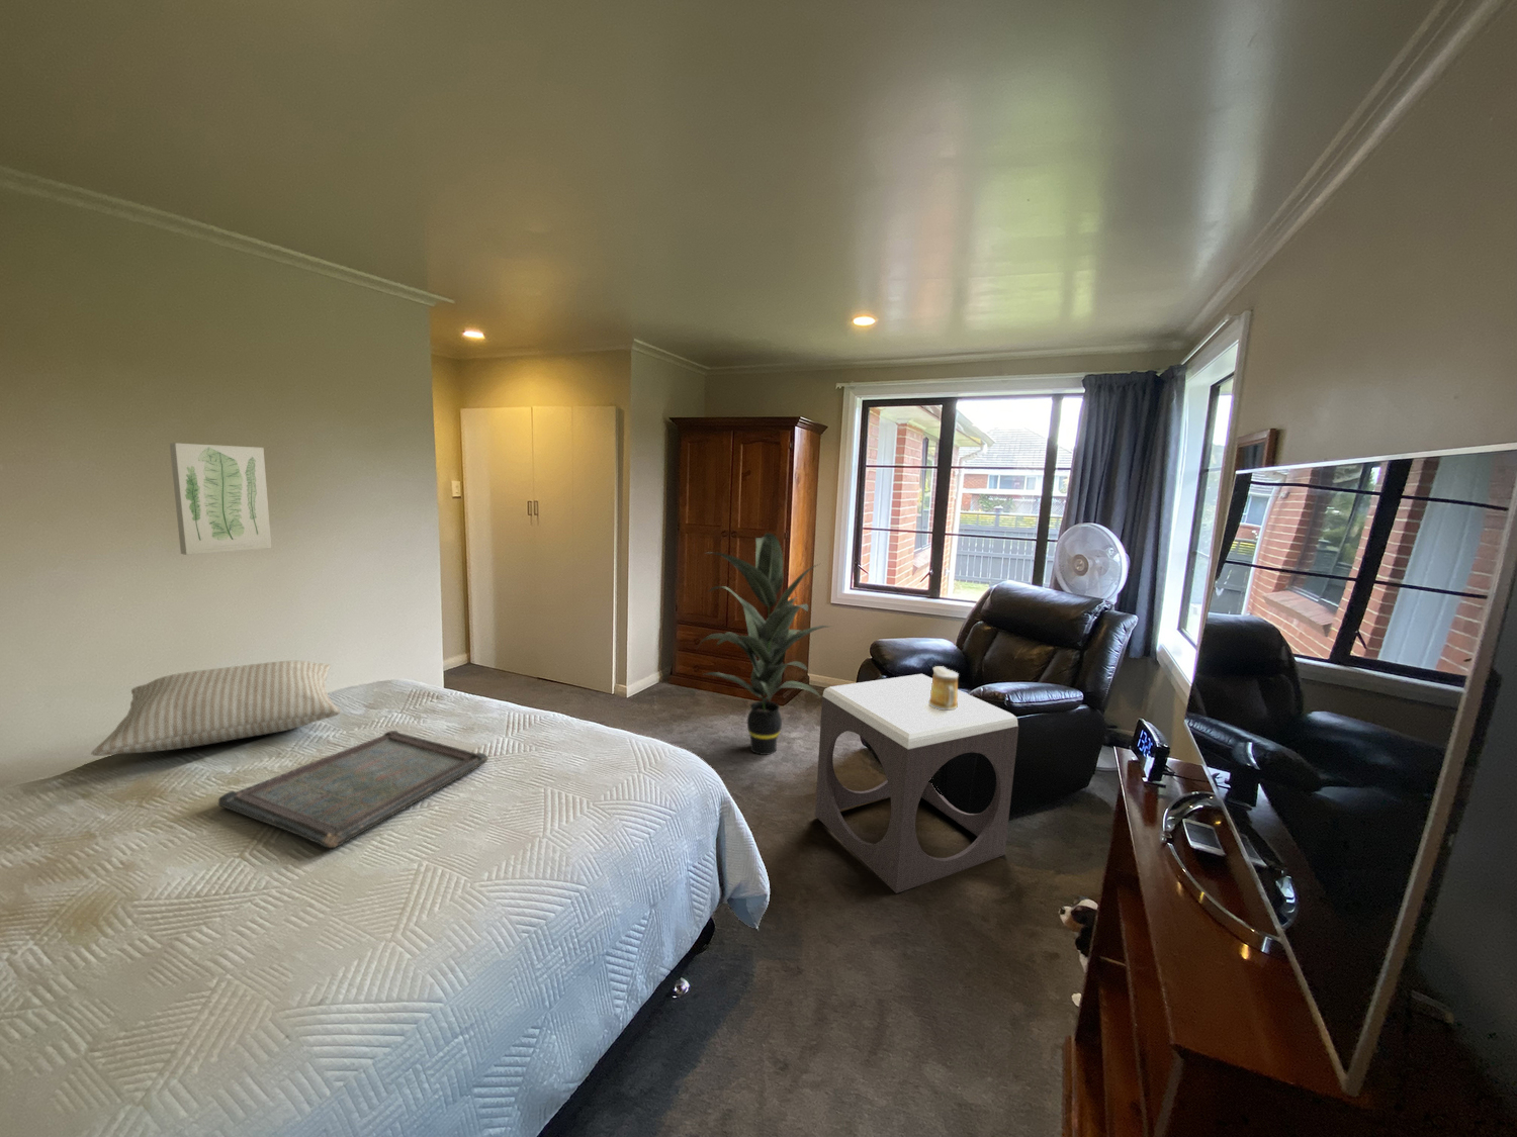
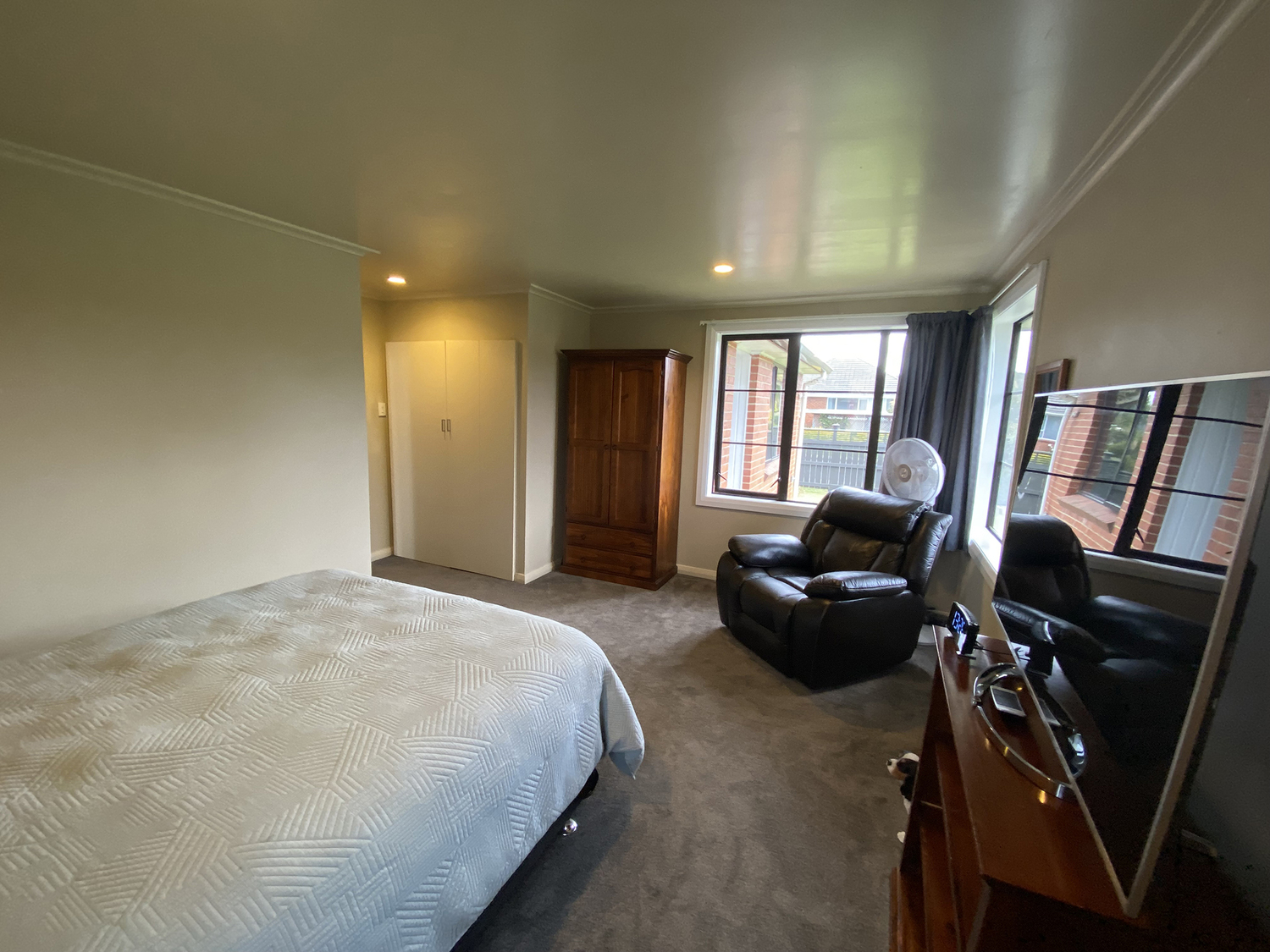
- mug [928,665,959,711]
- serving tray [217,730,490,849]
- indoor plant [695,531,835,756]
- pillow [90,660,342,757]
- wall art [168,442,272,555]
- footstool [815,674,1019,895]
